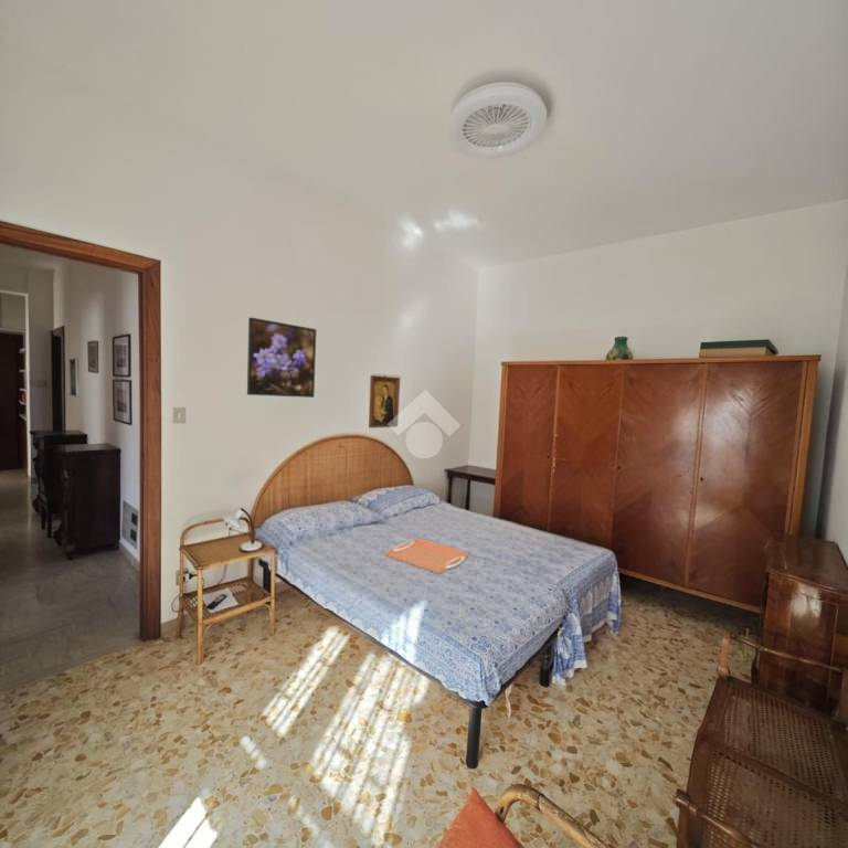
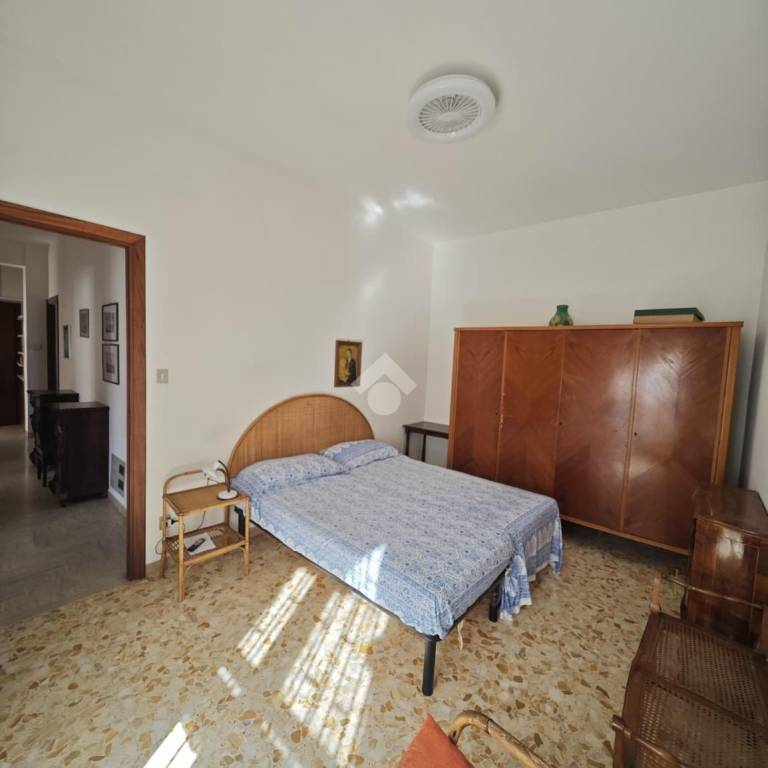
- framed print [246,316,317,399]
- serving tray [385,538,469,574]
